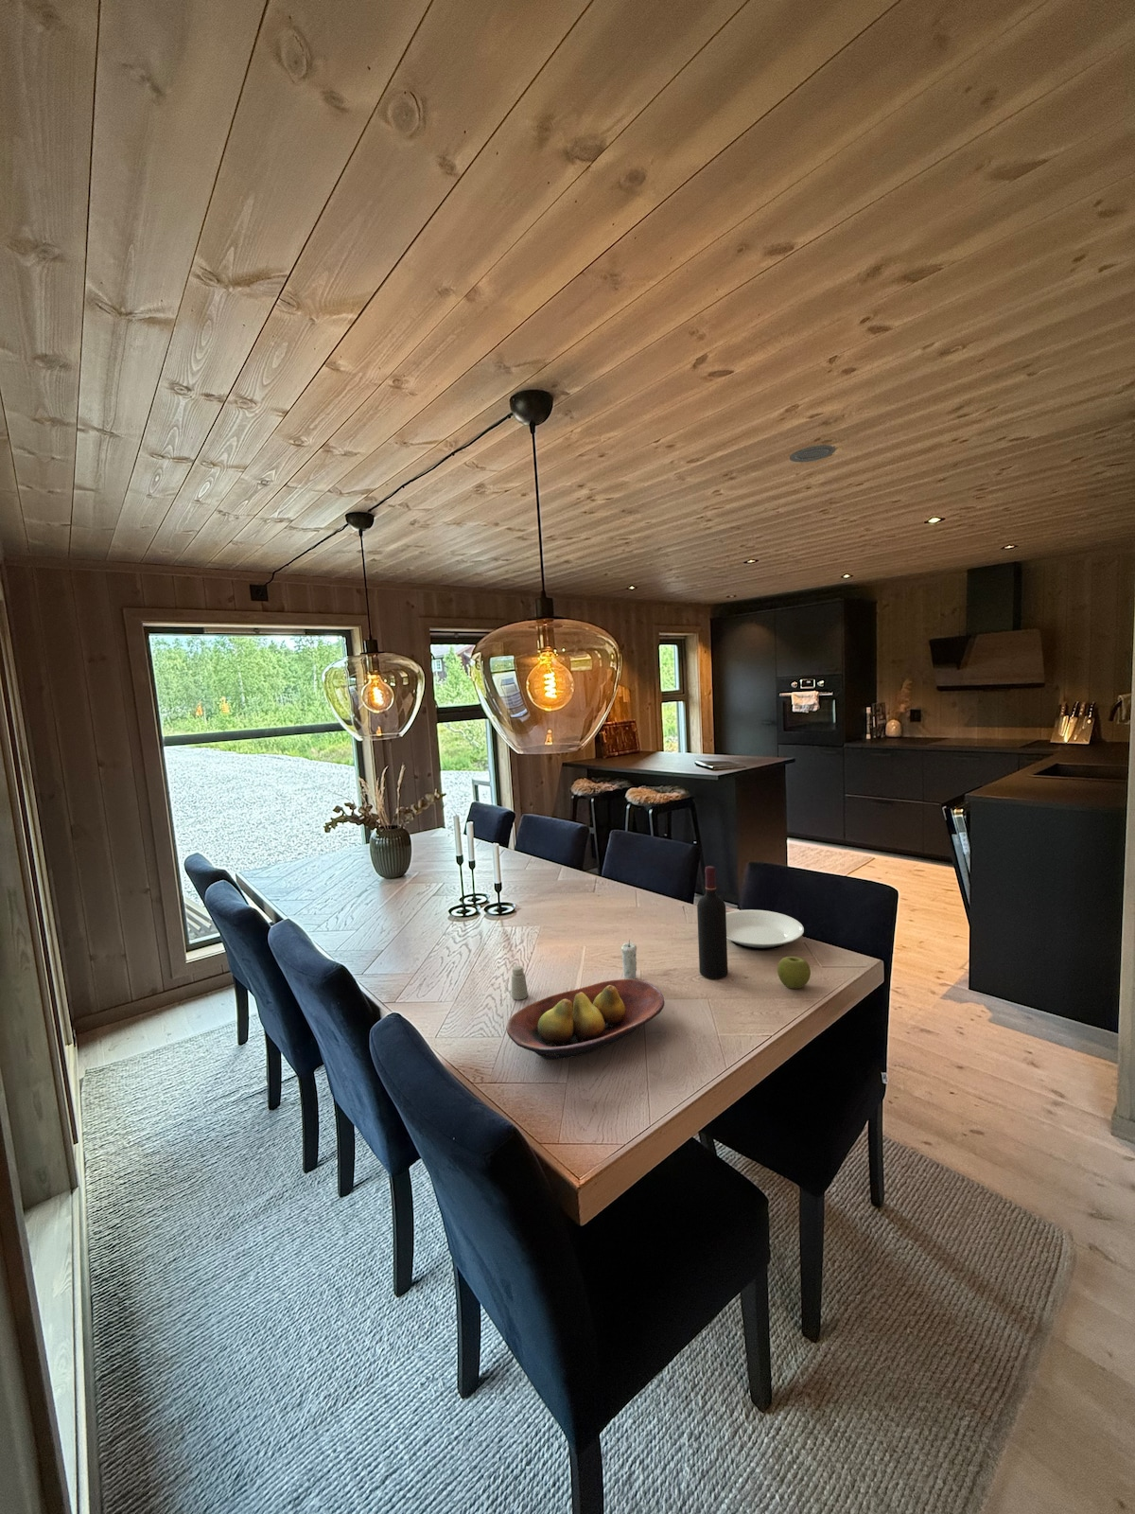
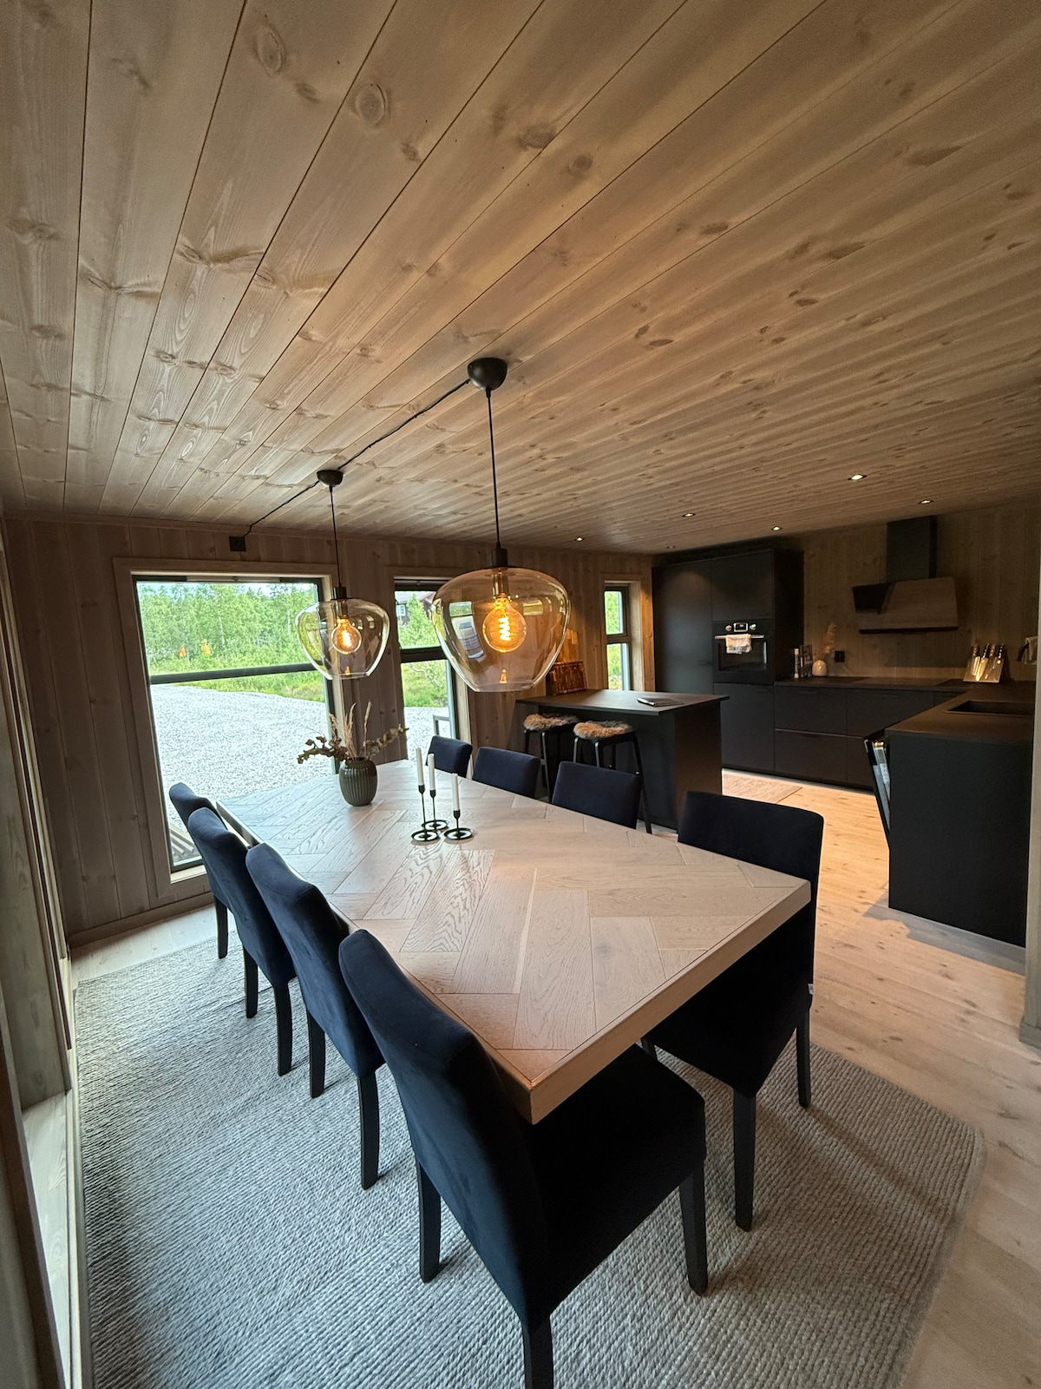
- fruit bowl [506,979,665,1061]
- saltshaker [510,966,528,1001]
- wine bottle [696,864,728,980]
- recessed light [789,445,836,463]
- apple [776,956,812,989]
- candle [620,939,638,980]
- plate [726,908,805,951]
